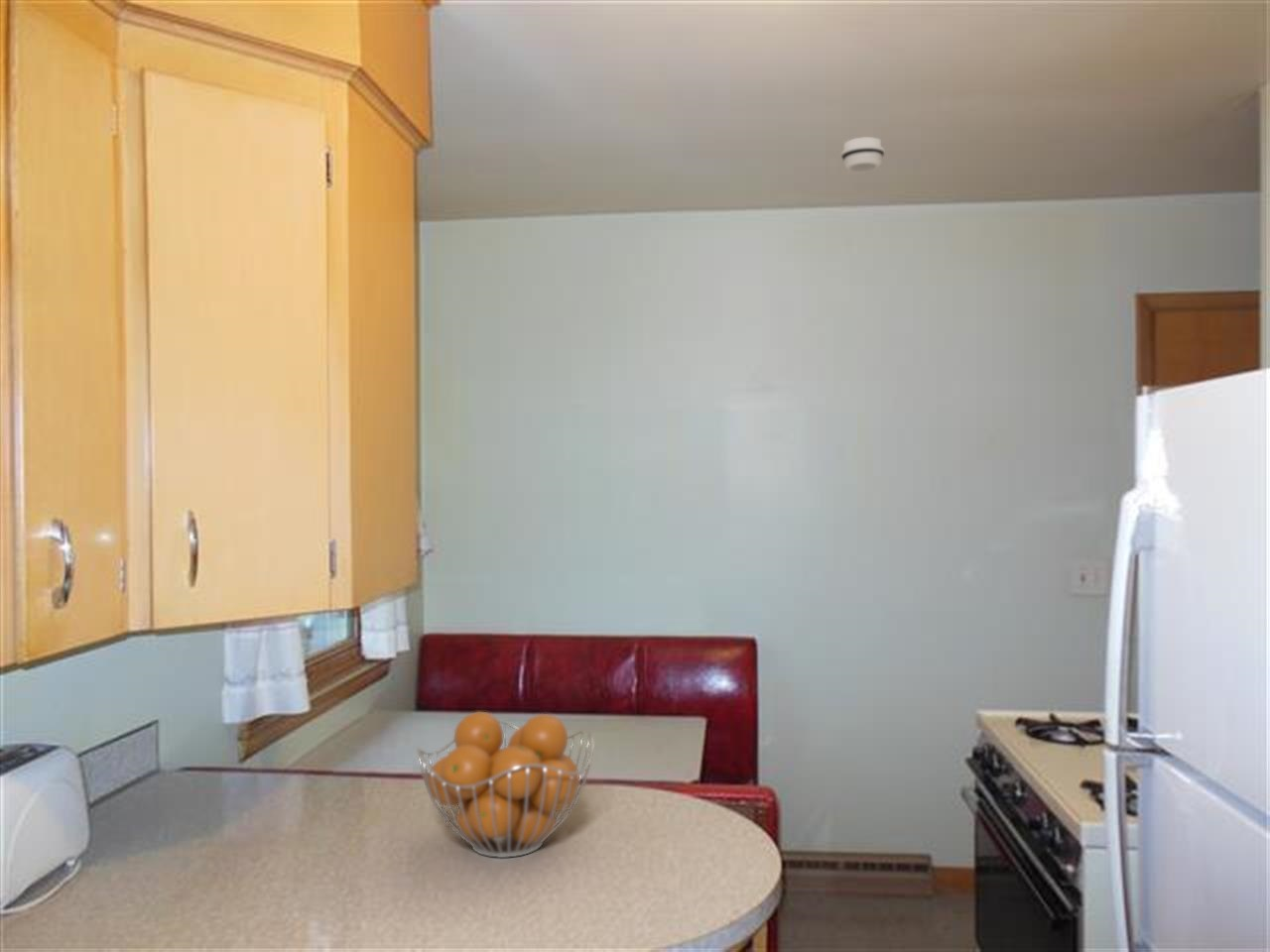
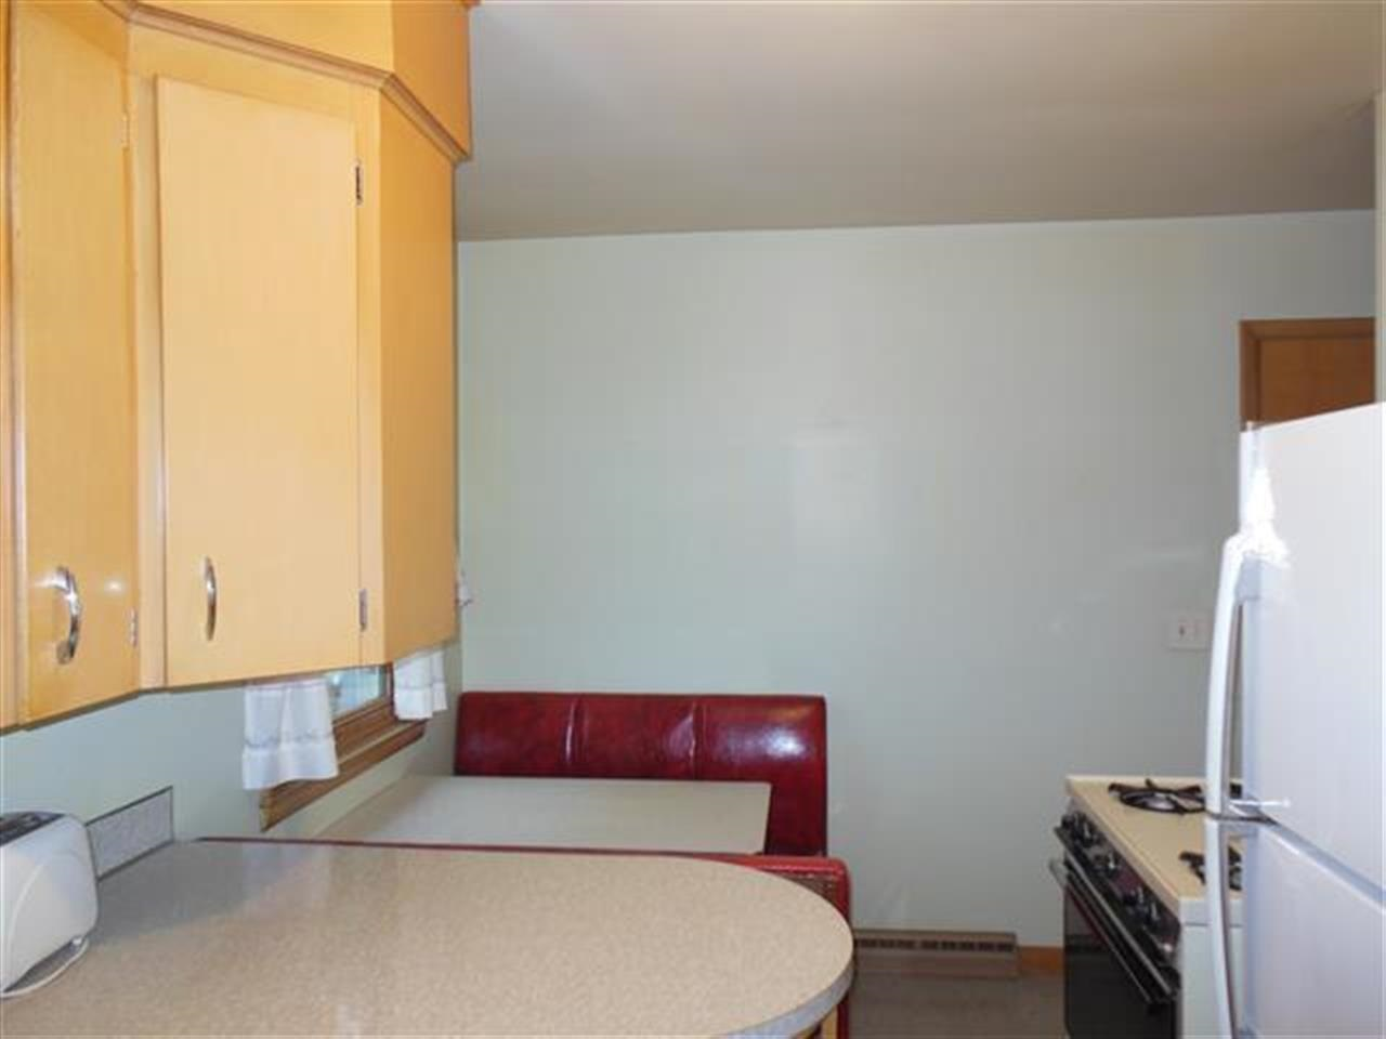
- fruit basket [416,711,594,859]
- smoke detector [840,136,885,173]
